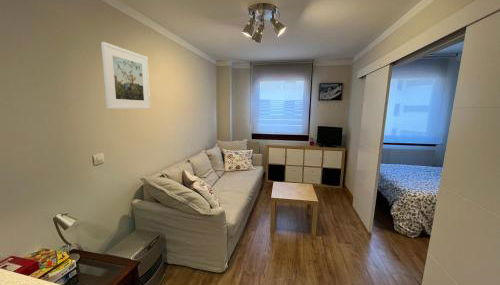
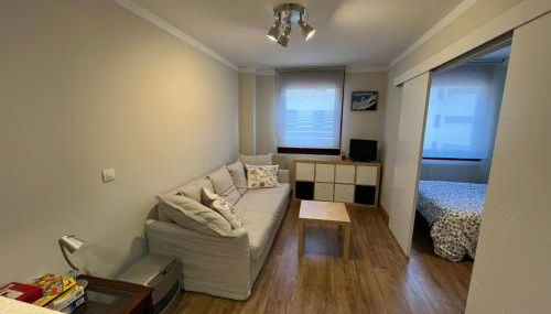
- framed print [100,41,151,110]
